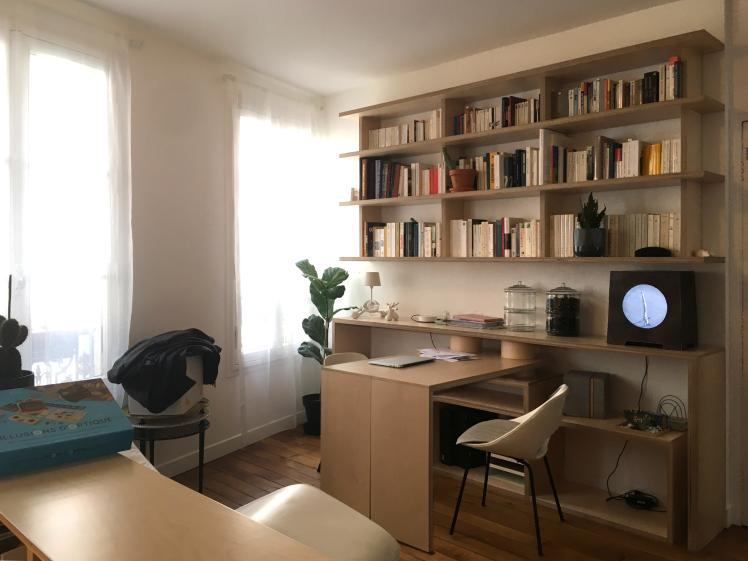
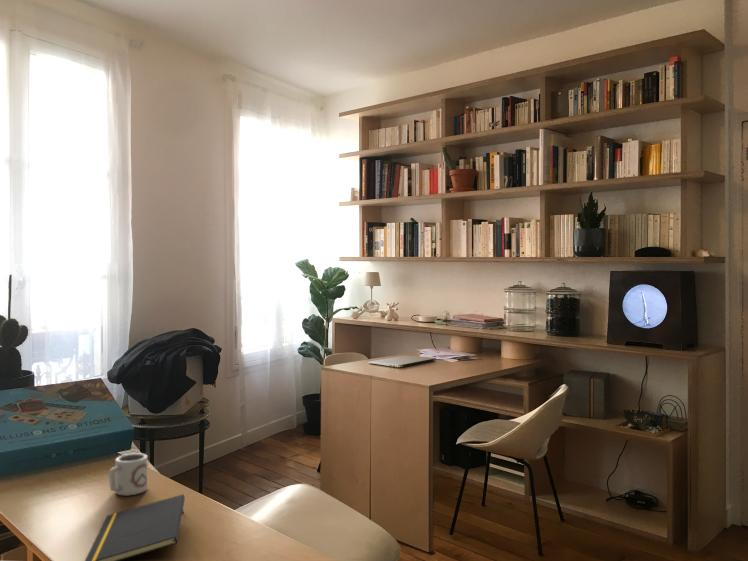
+ notepad [84,493,186,561]
+ cup [108,452,148,497]
